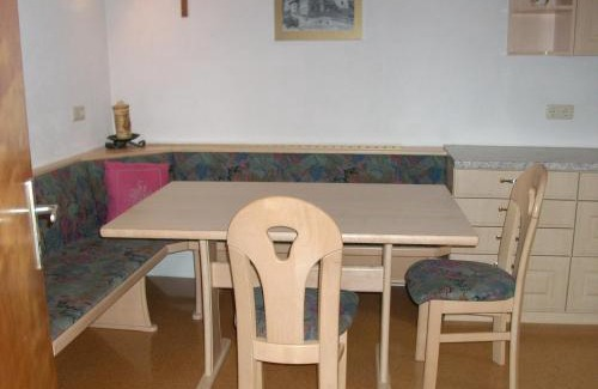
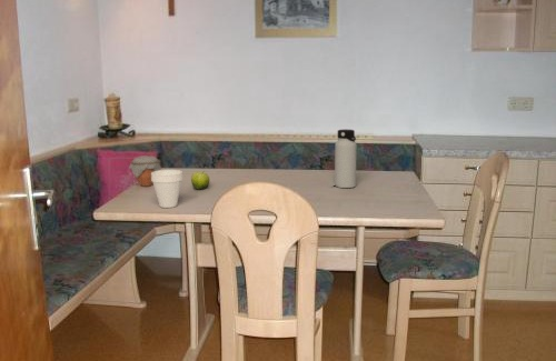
+ jar [128,154,162,188]
+ cup [151,169,183,209]
+ water bottle [334,128,358,189]
+ fruit [190,170,210,191]
